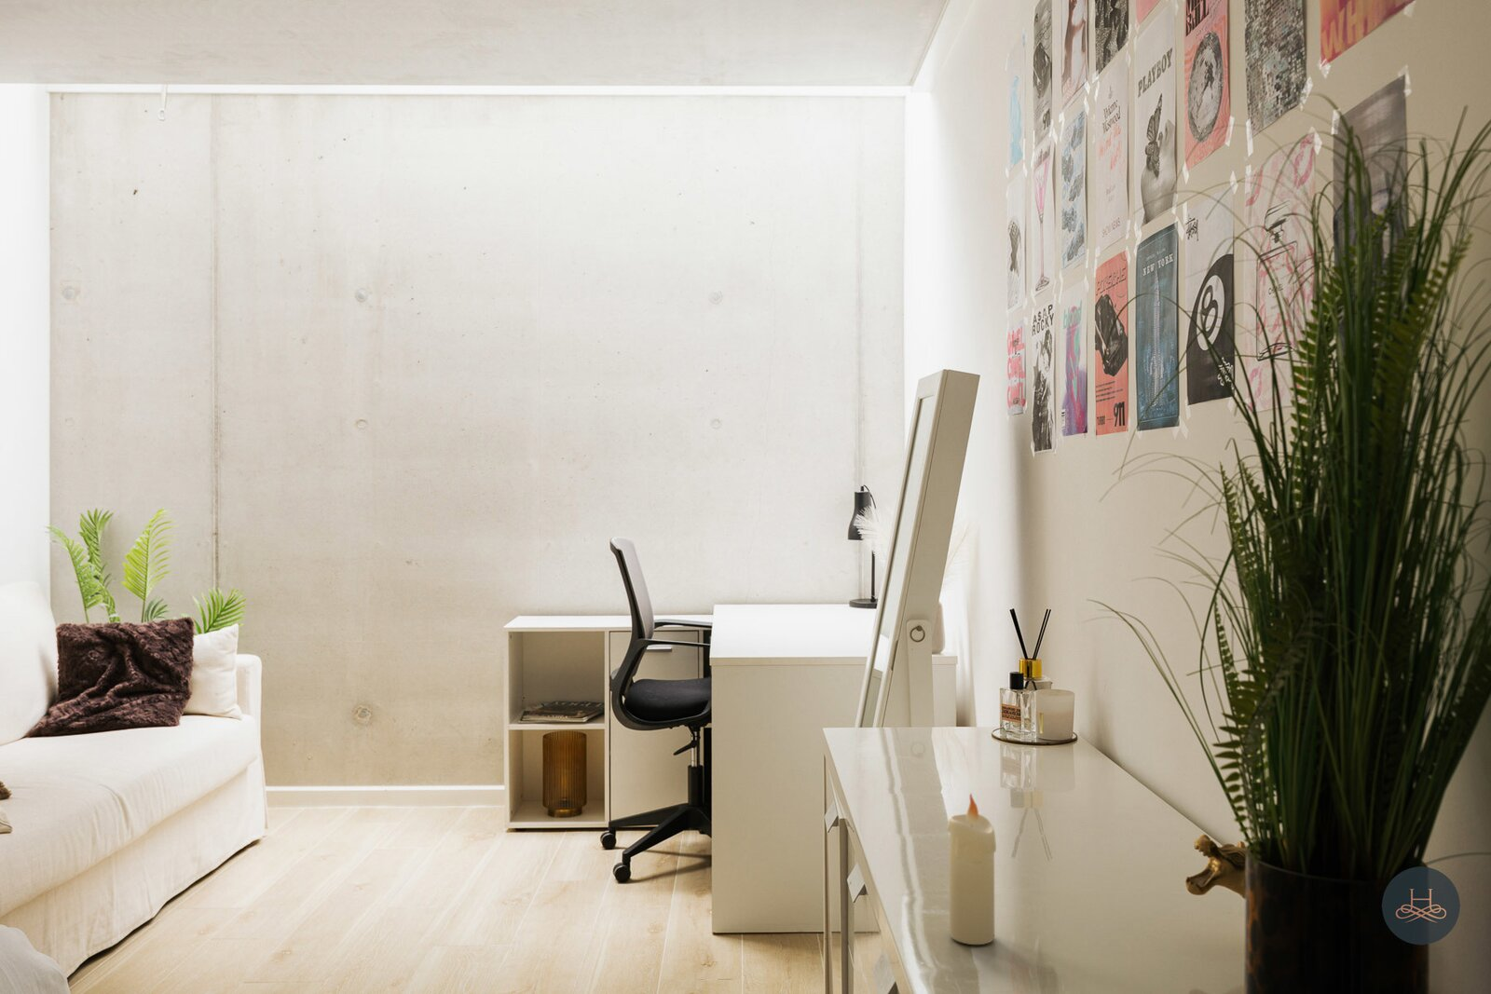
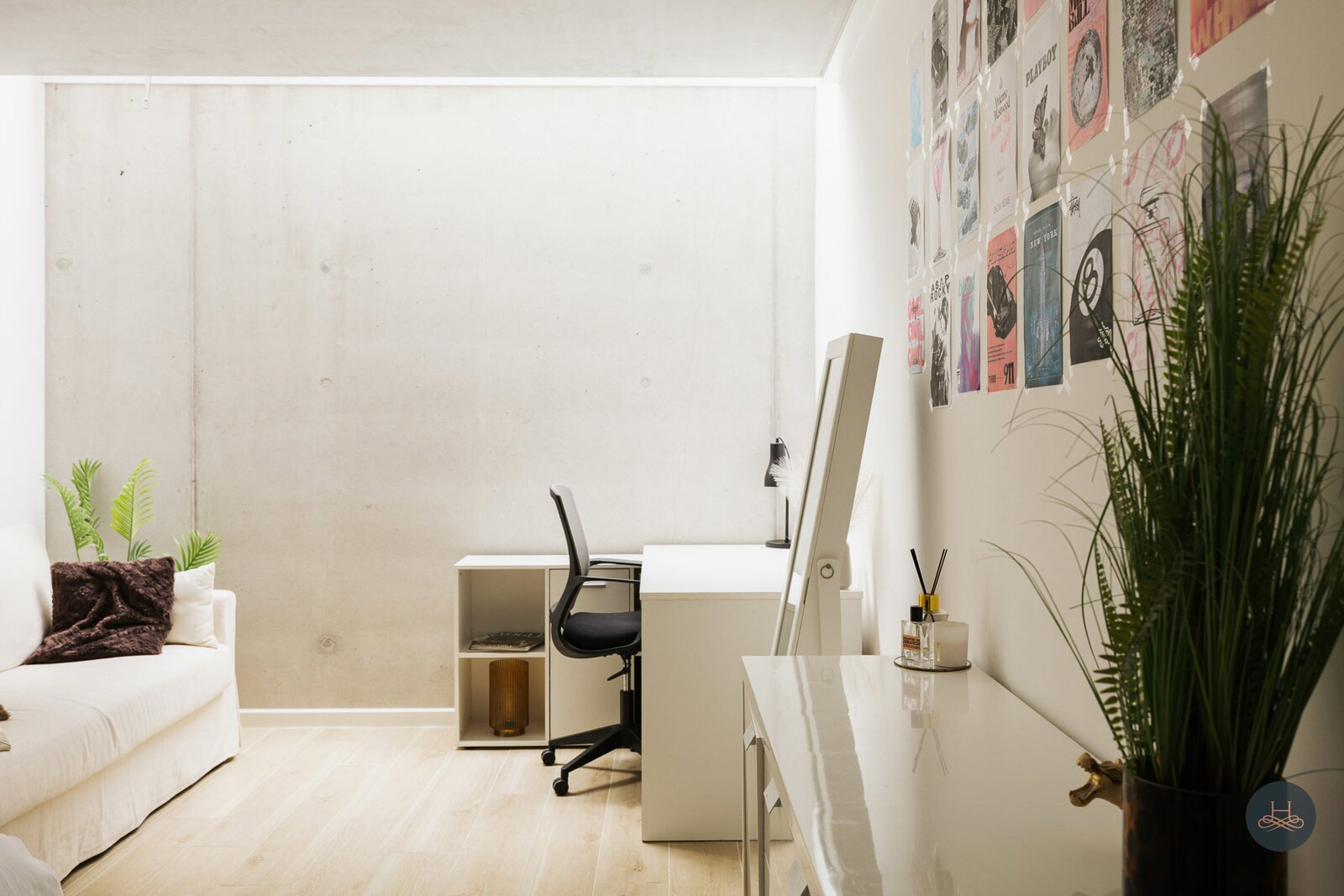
- candle [946,793,997,945]
